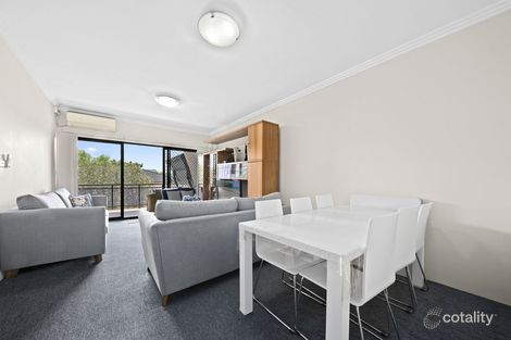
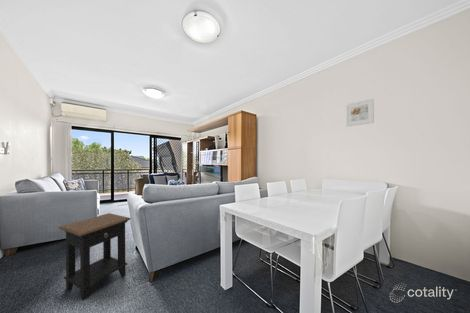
+ side table [58,212,132,301]
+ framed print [345,98,375,127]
